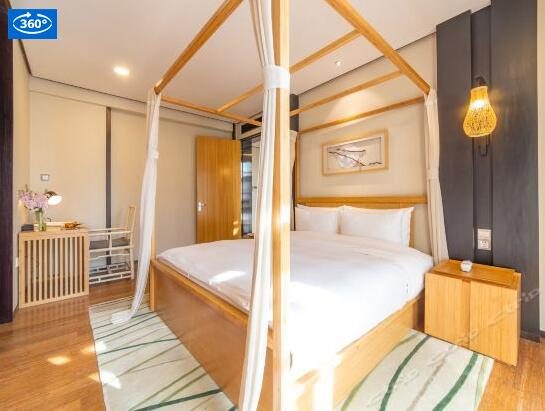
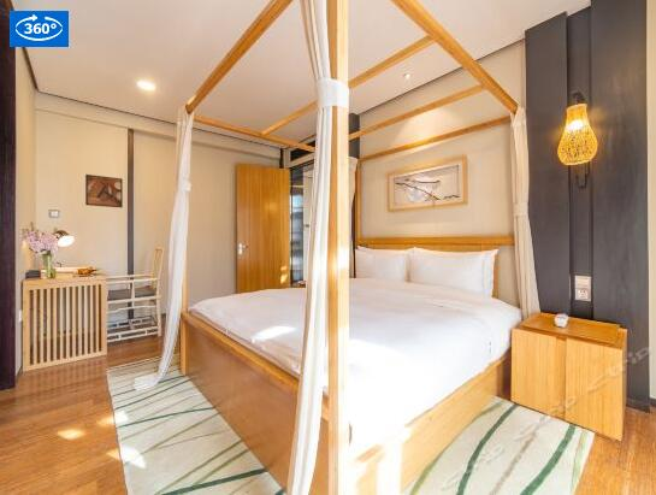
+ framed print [84,173,124,208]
